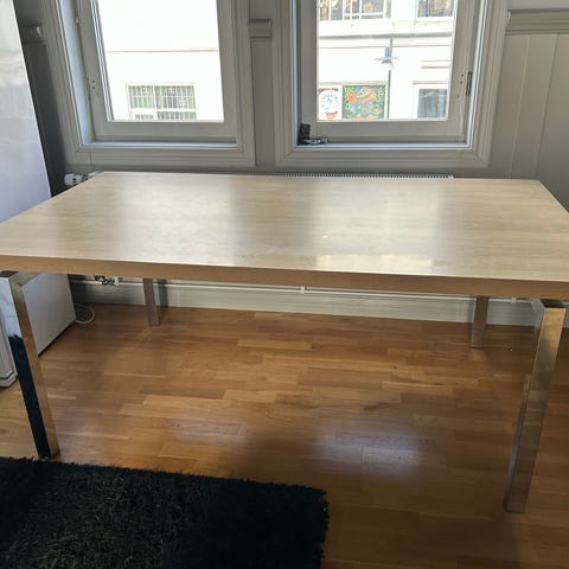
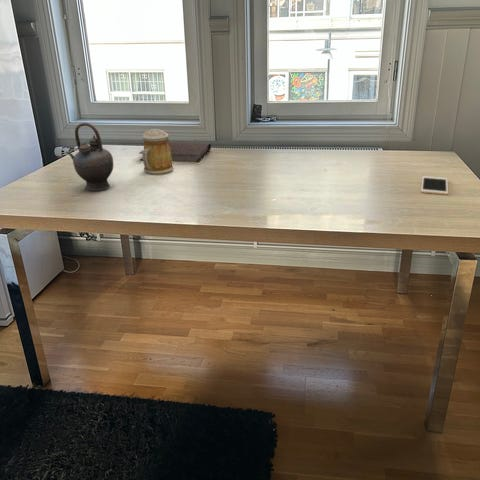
+ cell phone [420,175,449,196]
+ mug [142,128,175,175]
+ teapot [64,122,114,192]
+ notebook [138,141,212,163]
